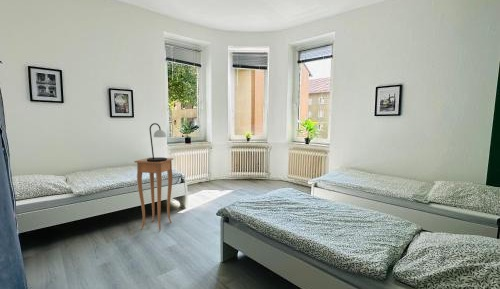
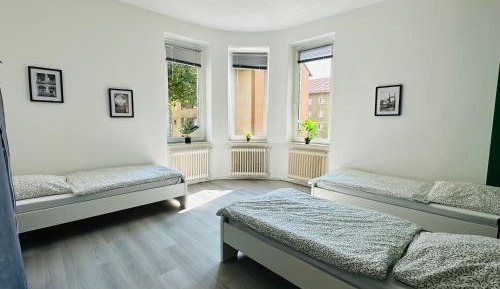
- side table [133,156,174,232]
- table lamp [147,122,168,162]
